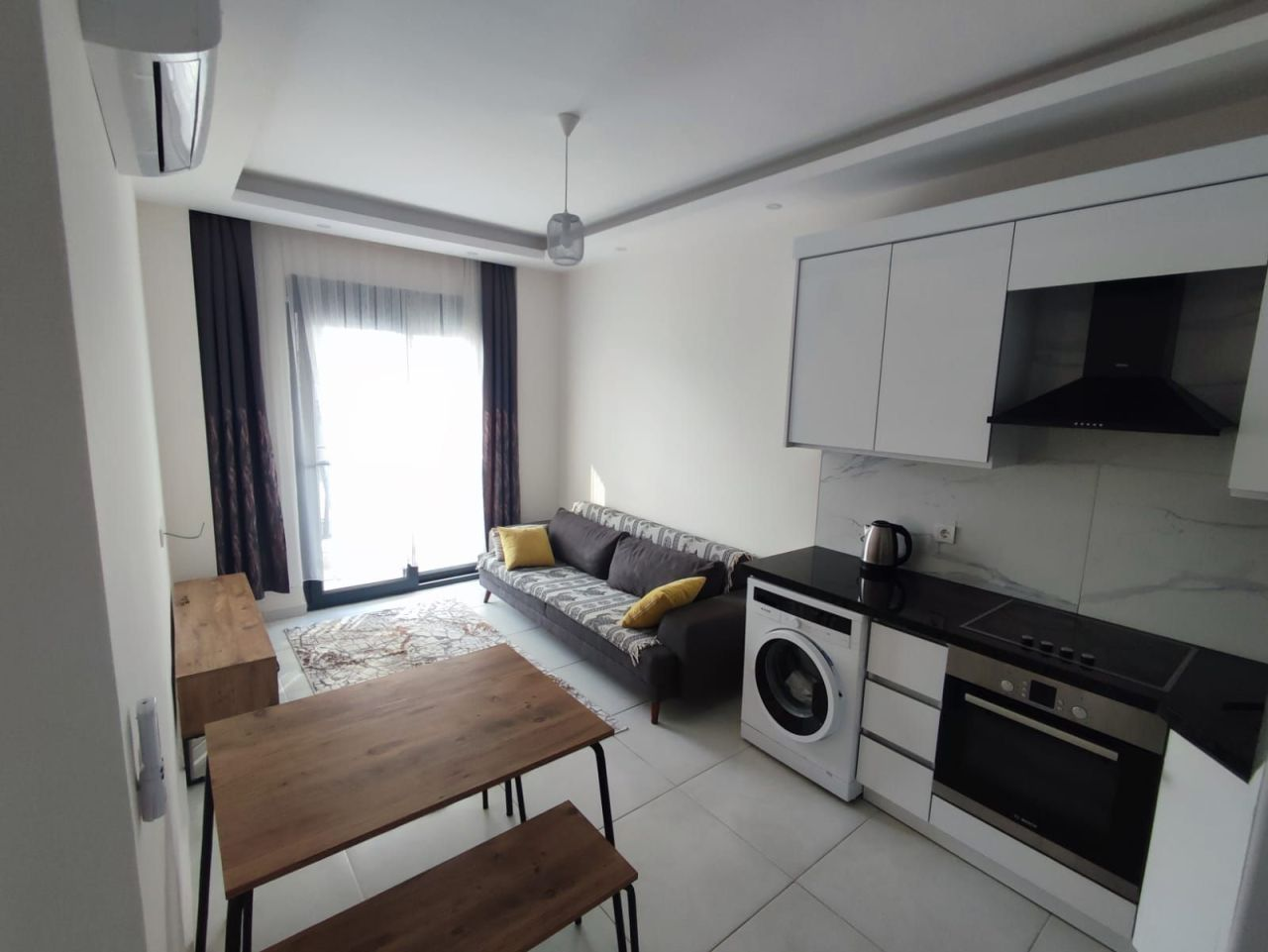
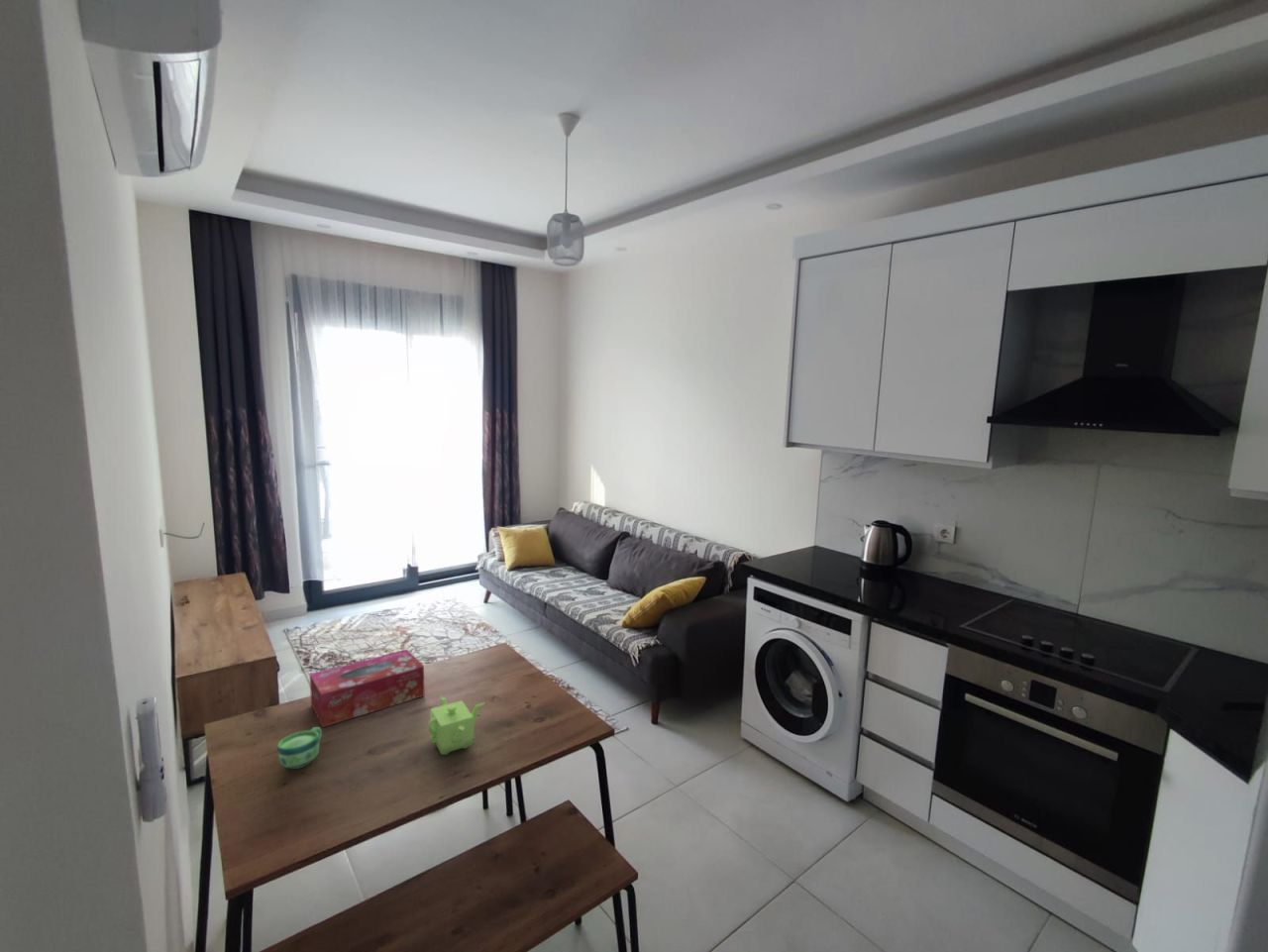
+ tissue box [309,649,425,728]
+ teapot [426,695,485,756]
+ cup [276,726,323,770]
